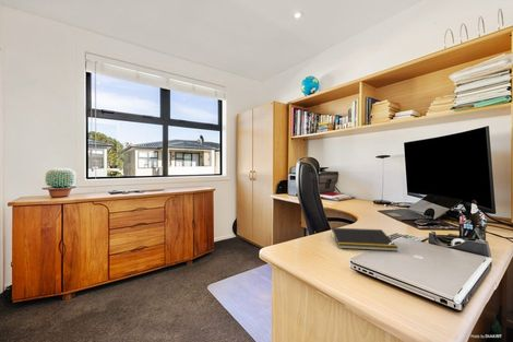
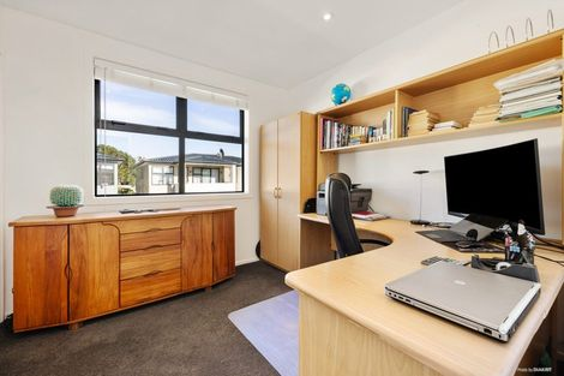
- notepad [330,227,398,252]
